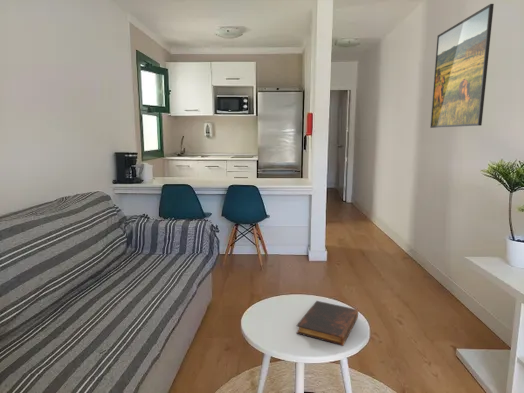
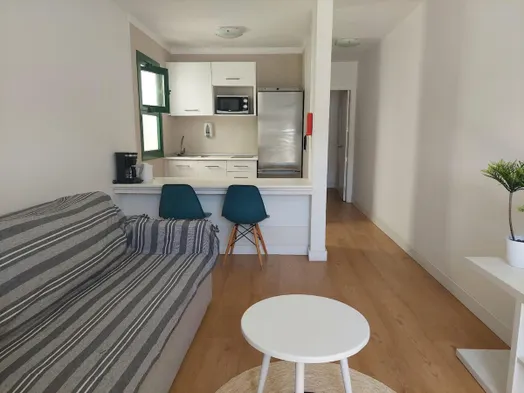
- book [295,300,359,347]
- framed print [429,3,495,129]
